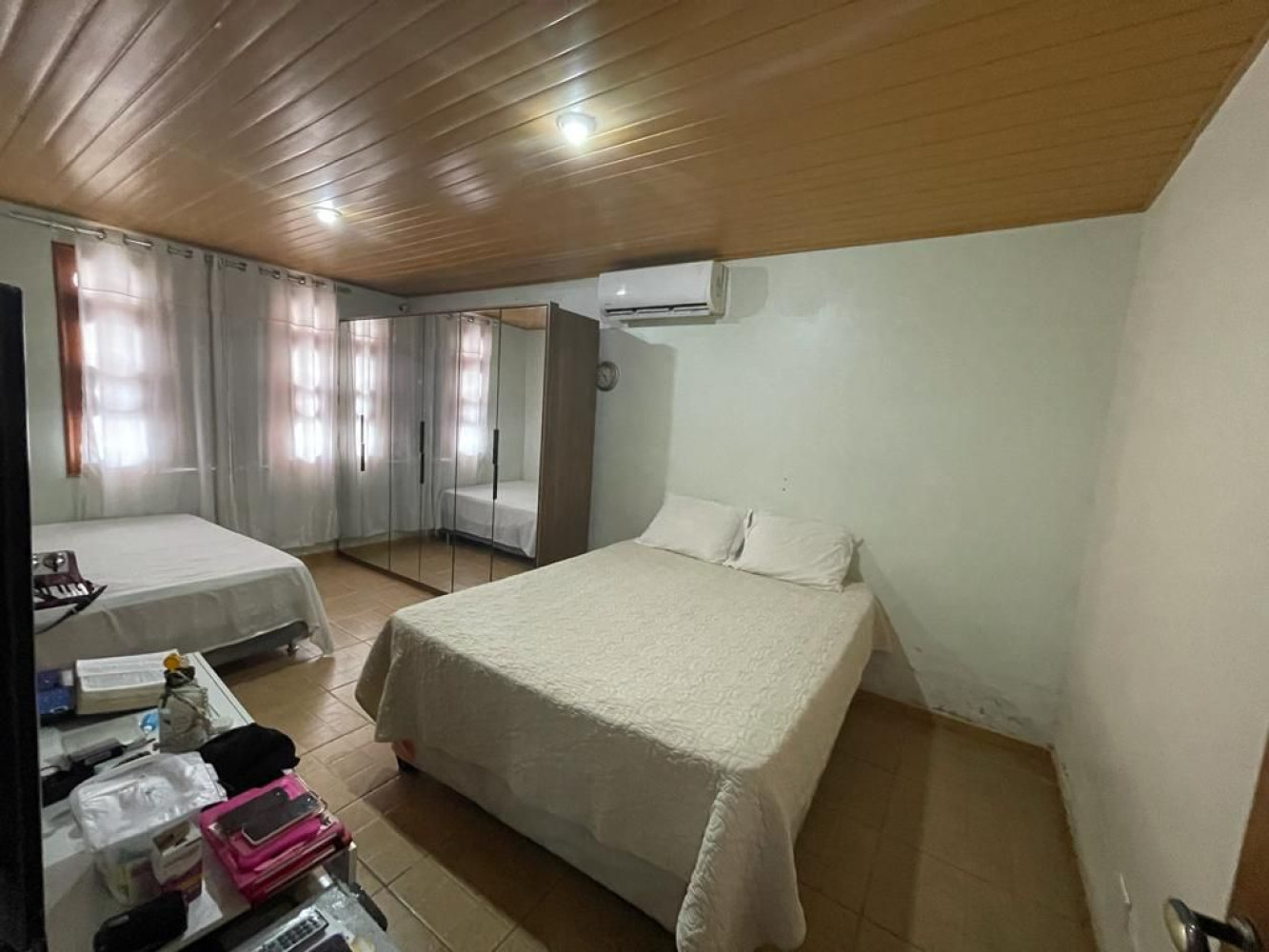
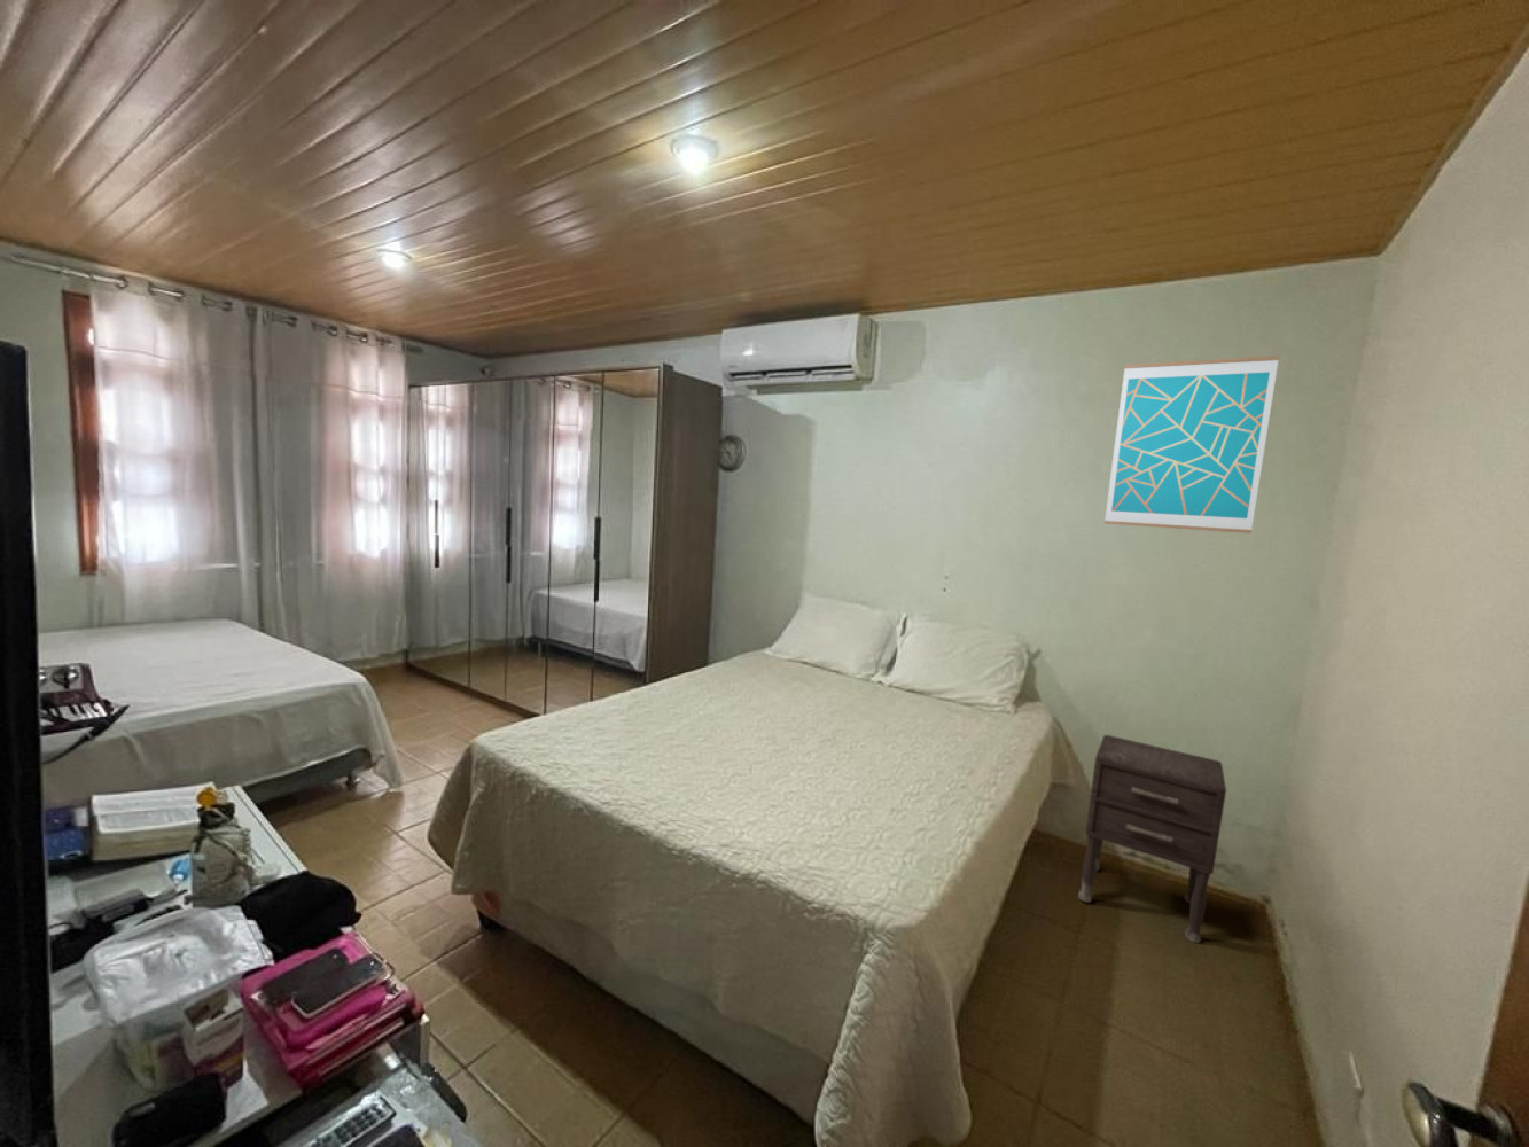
+ wall art [1104,354,1280,535]
+ nightstand [1077,734,1228,943]
